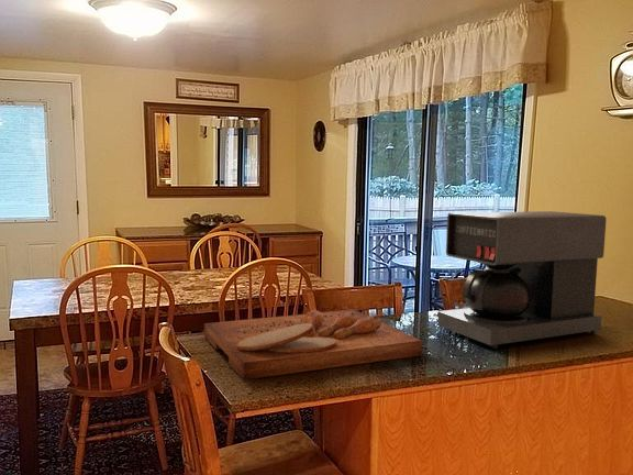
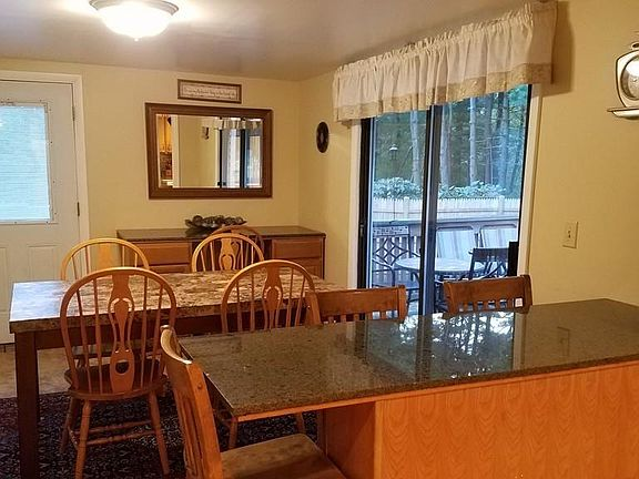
- cutting board [203,309,423,380]
- coffee maker [436,210,608,350]
